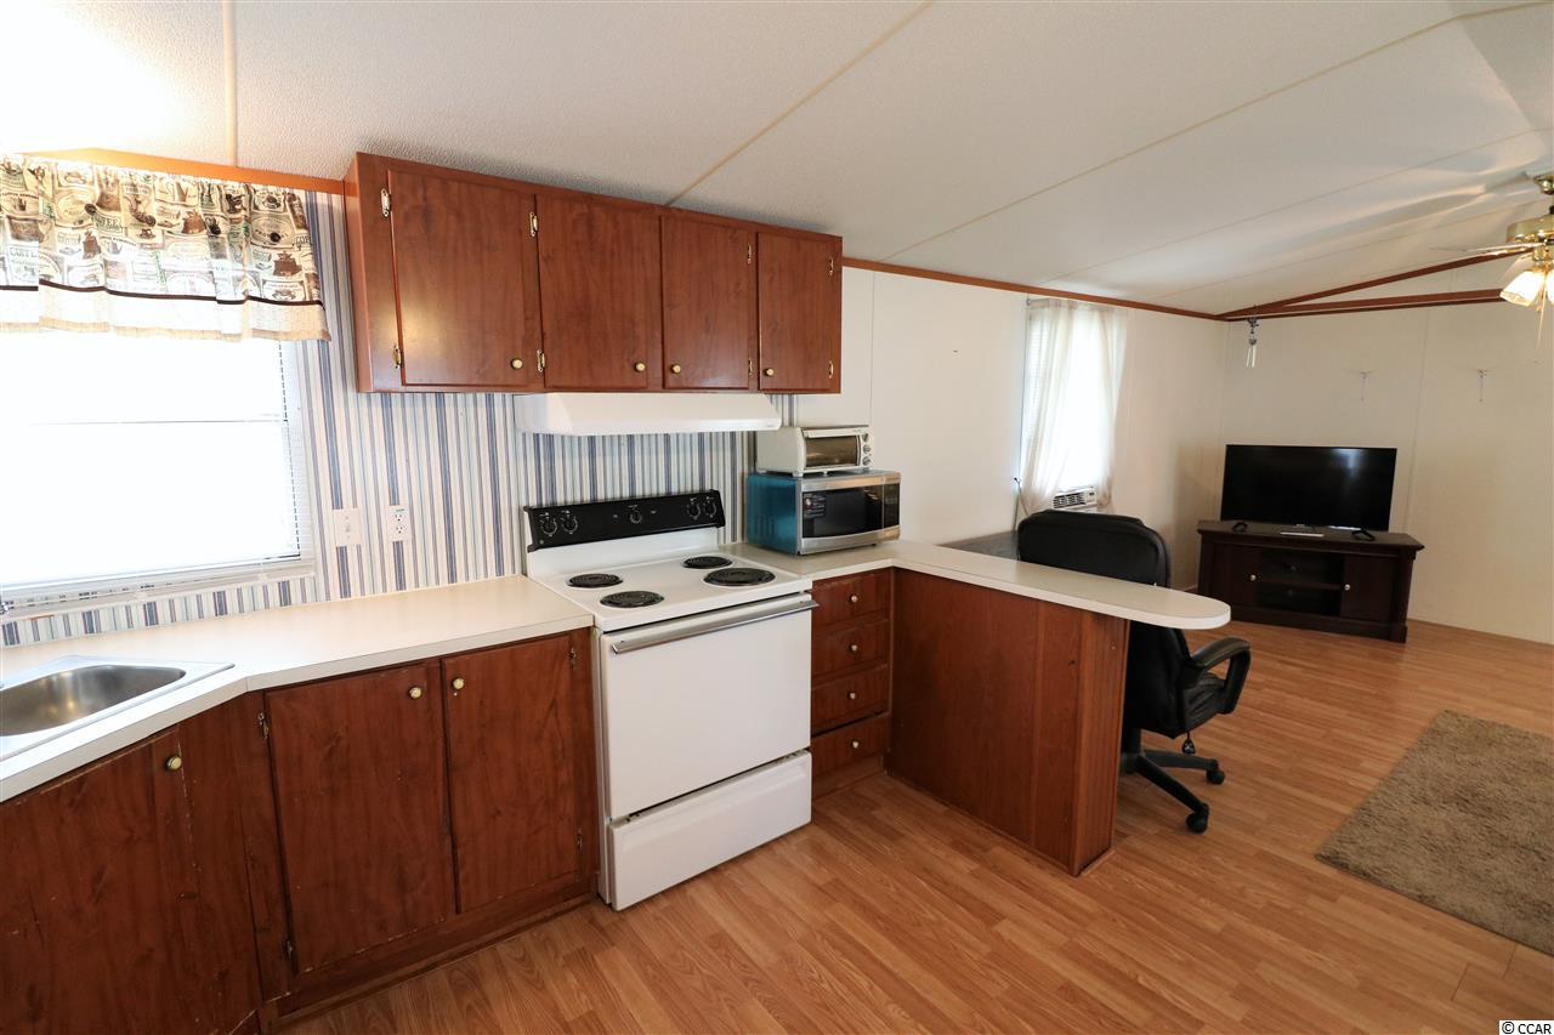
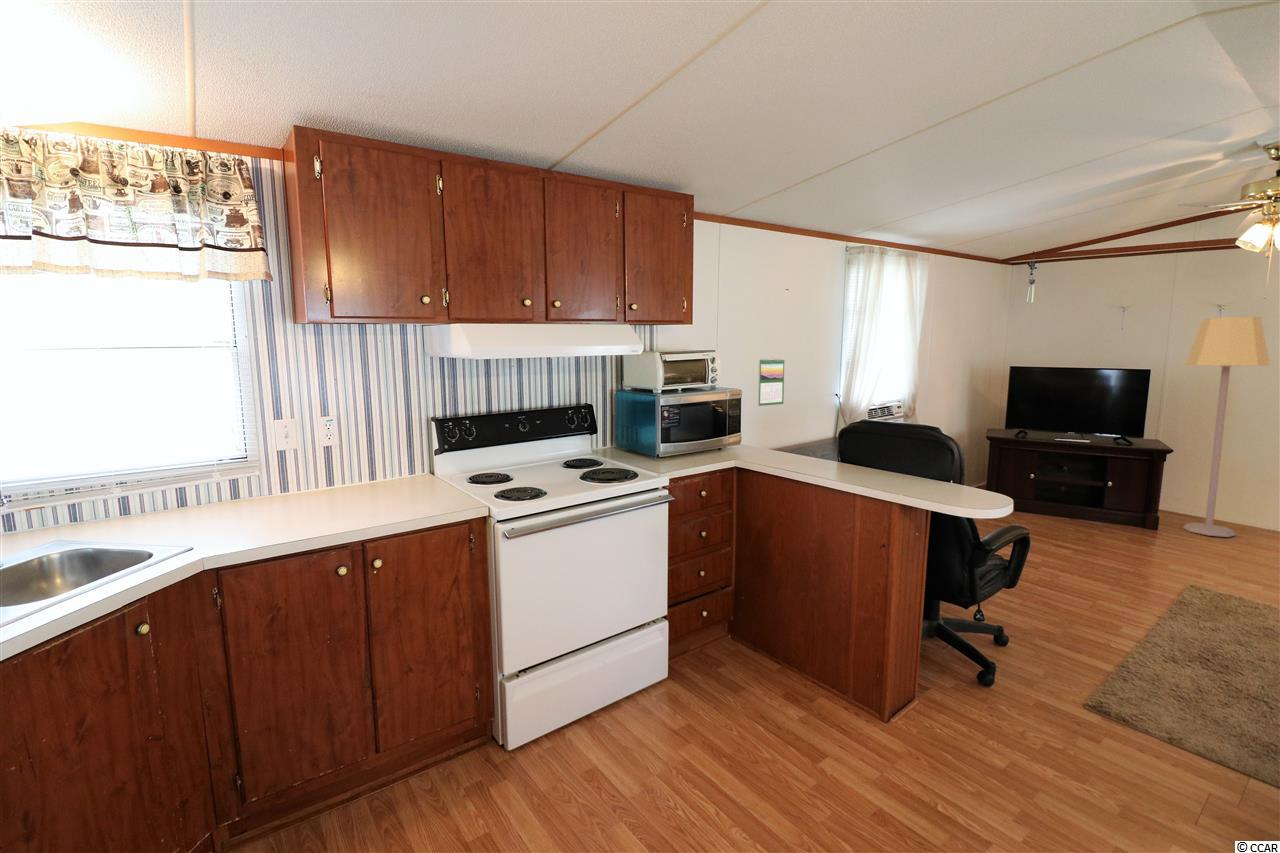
+ lamp [1181,316,1271,538]
+ calendar [757,357,785,407]
